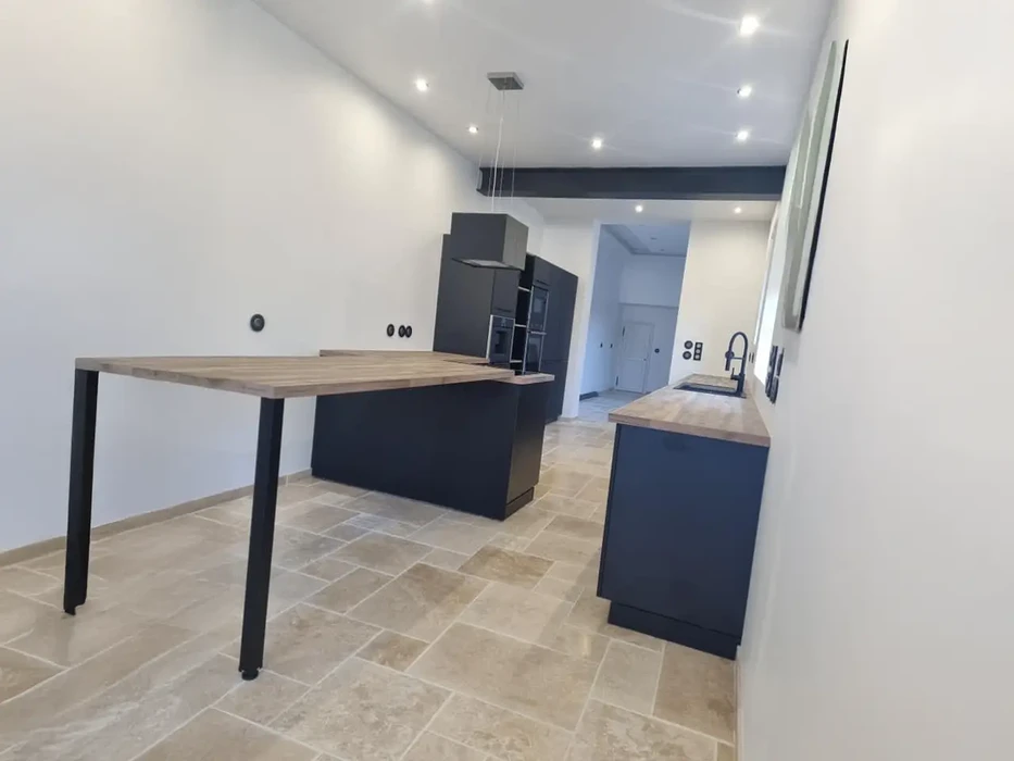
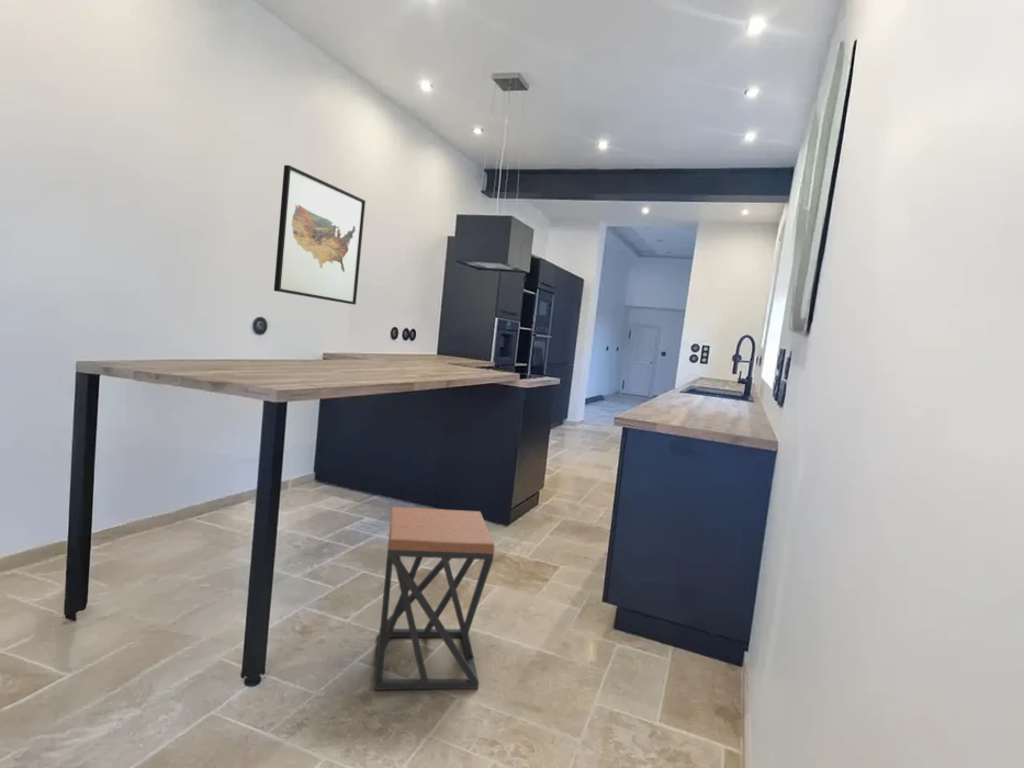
+ wall art [273,165,367,305]
+ stool [373,506,496,691]
